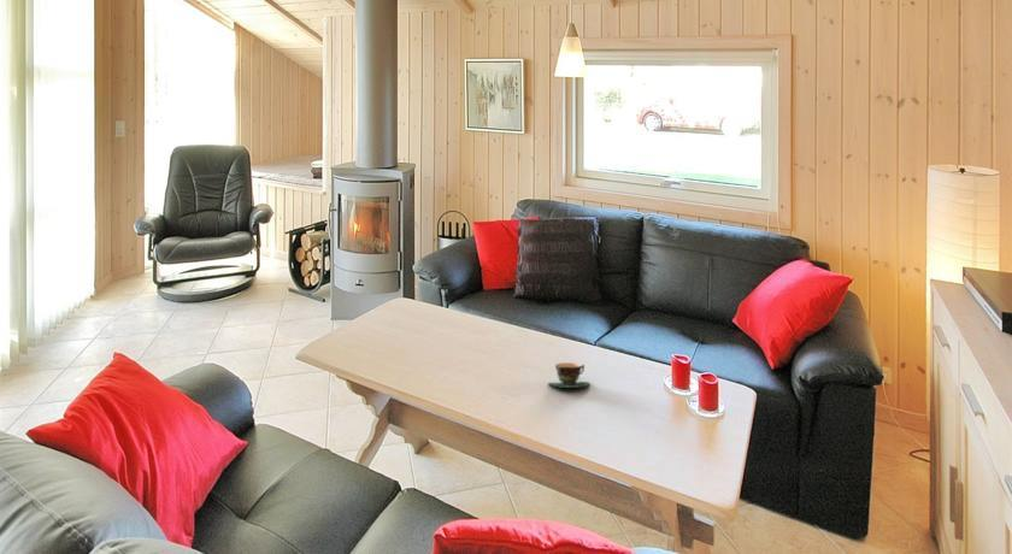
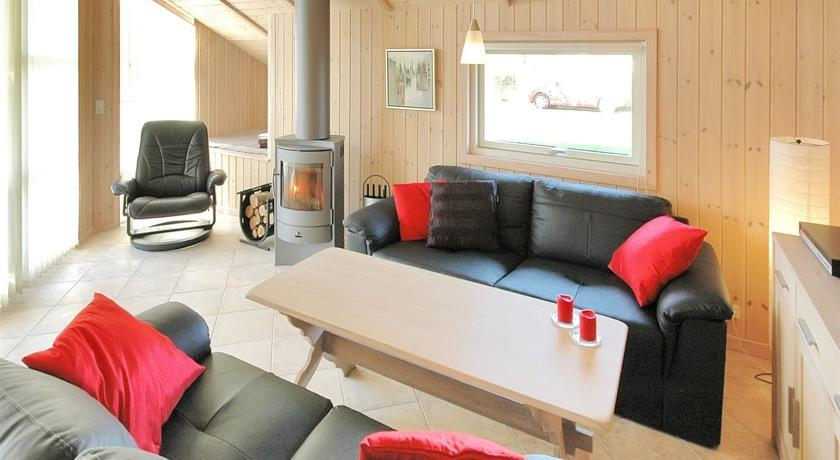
- teacup [547,361,592,389]
